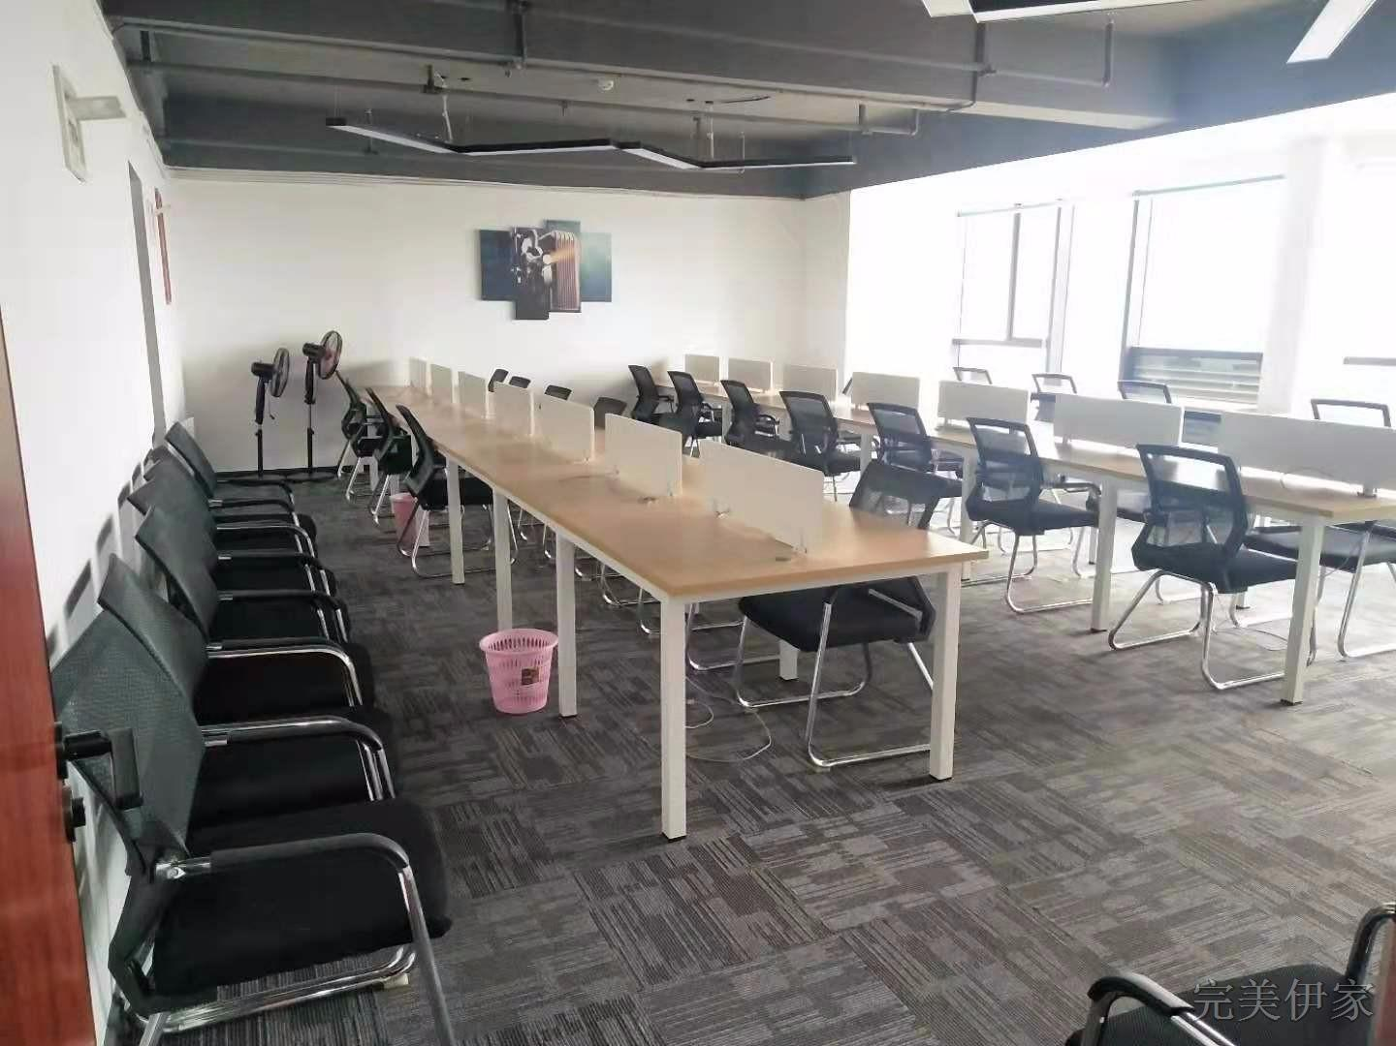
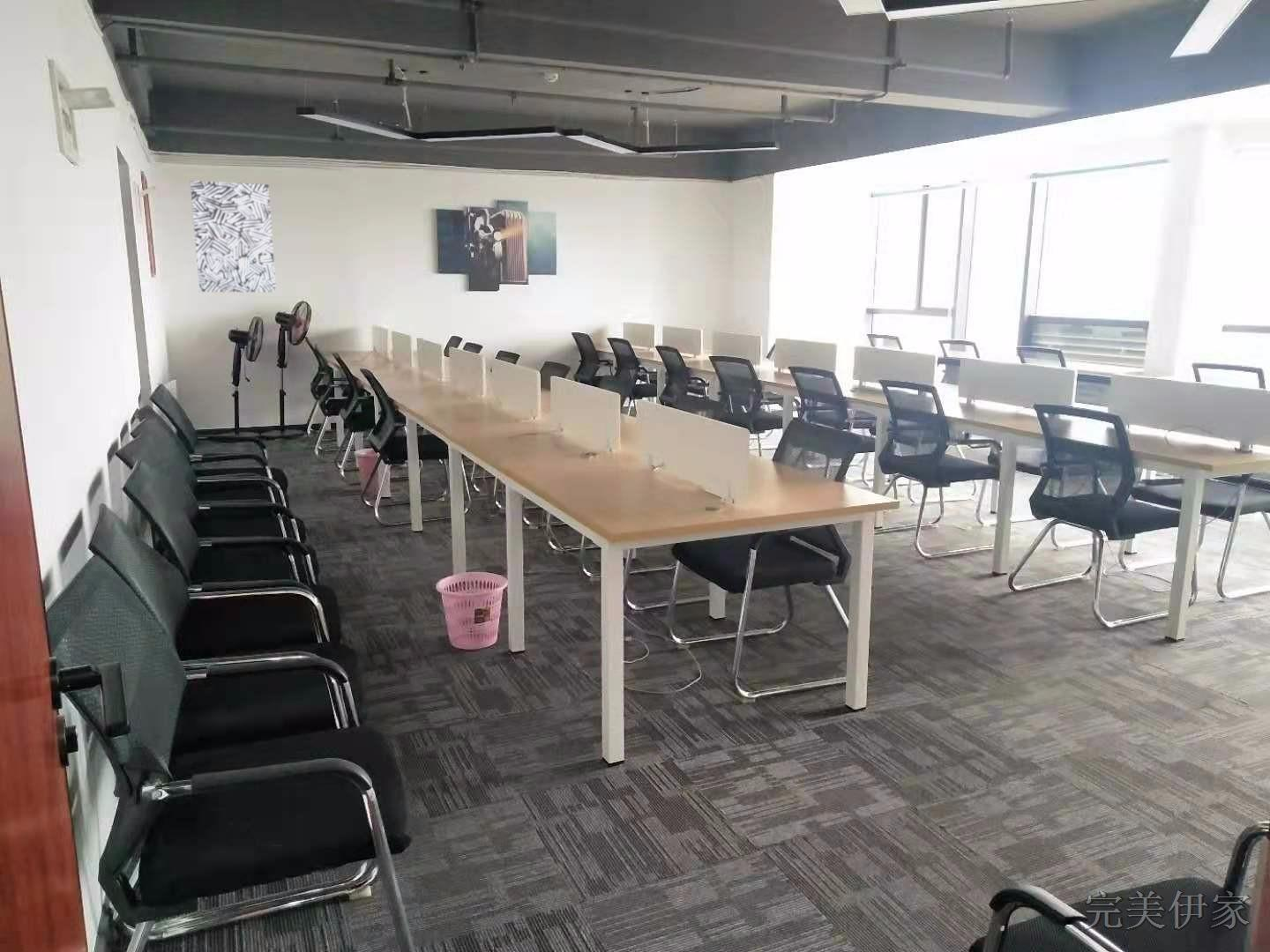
+ wall art [190,180,277,293]
